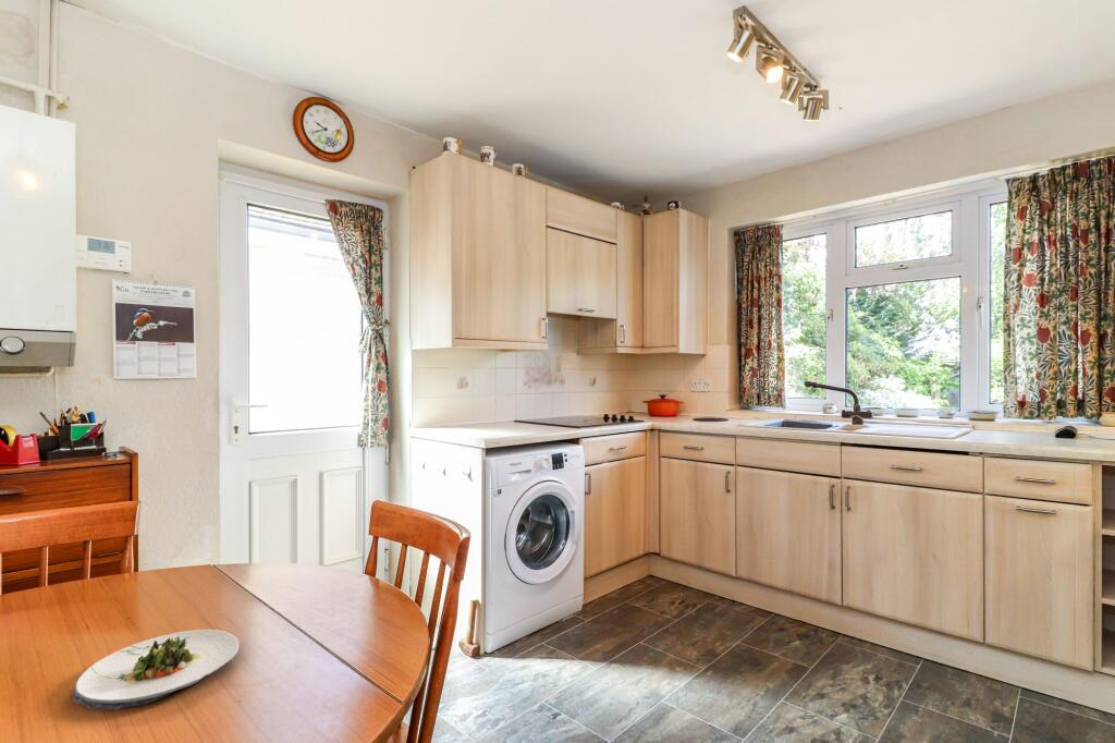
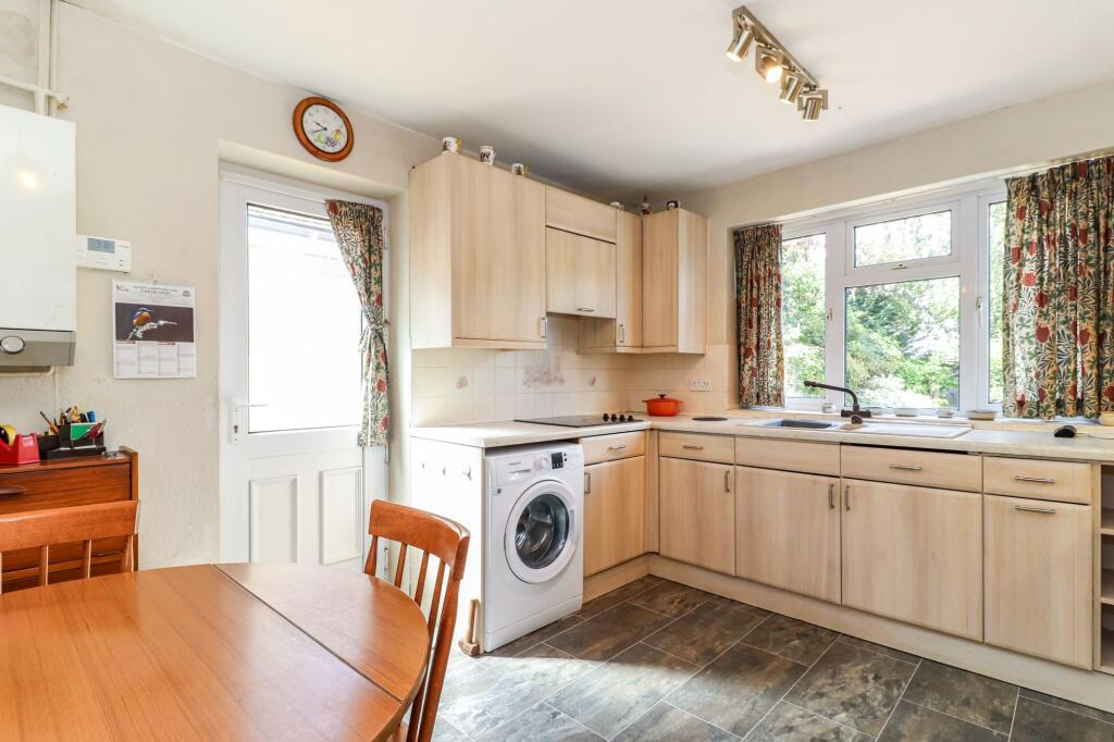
- salad plate [72,629,241,711]
